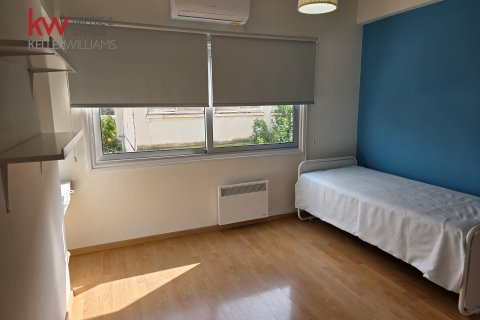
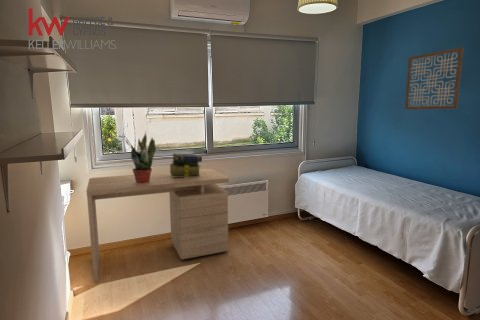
+ desk [85,168,230,282]
+ potted plant [124,130,157,184]
+ wall art [404,46,465,111]
+ stack of books [169,152,203,178]
